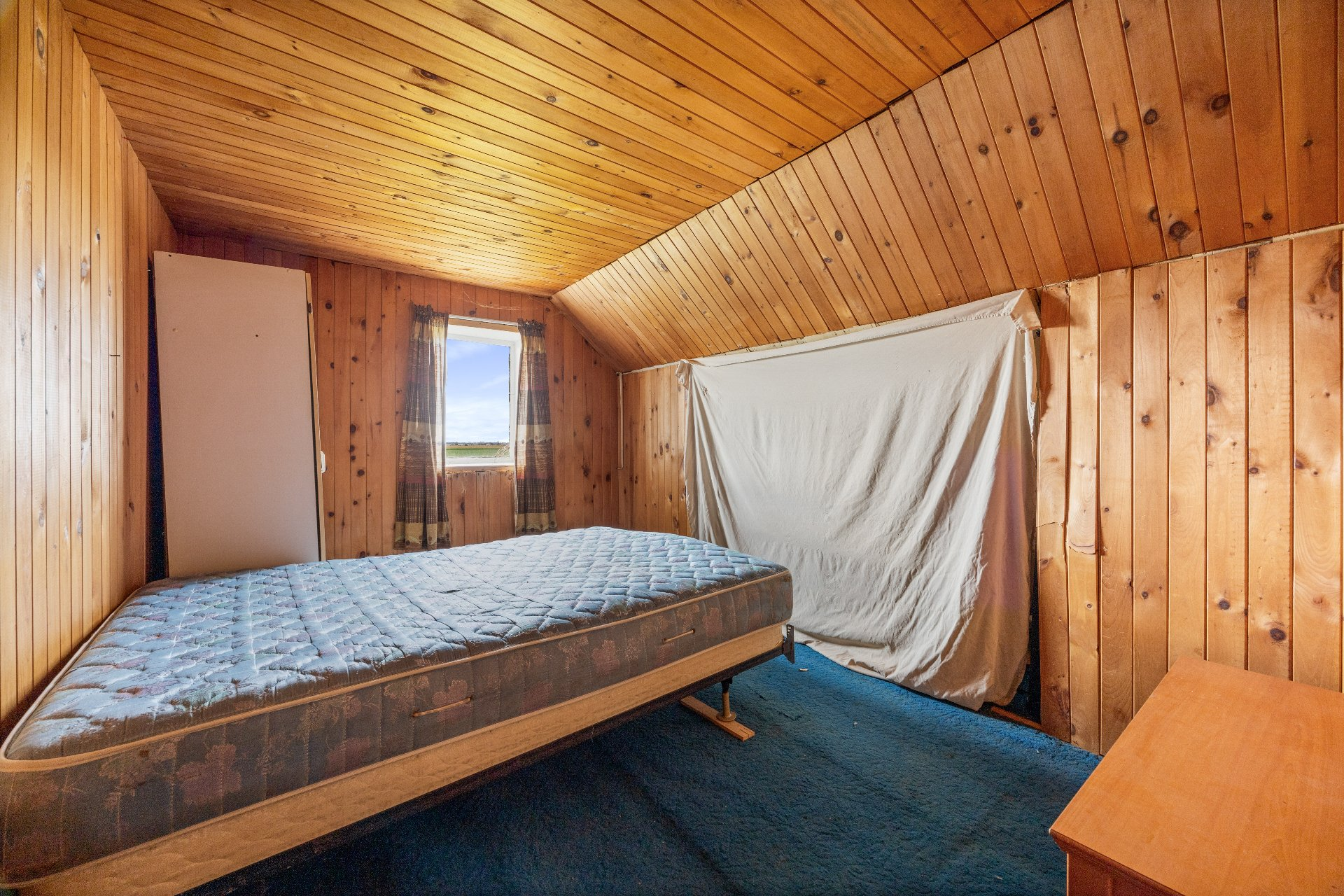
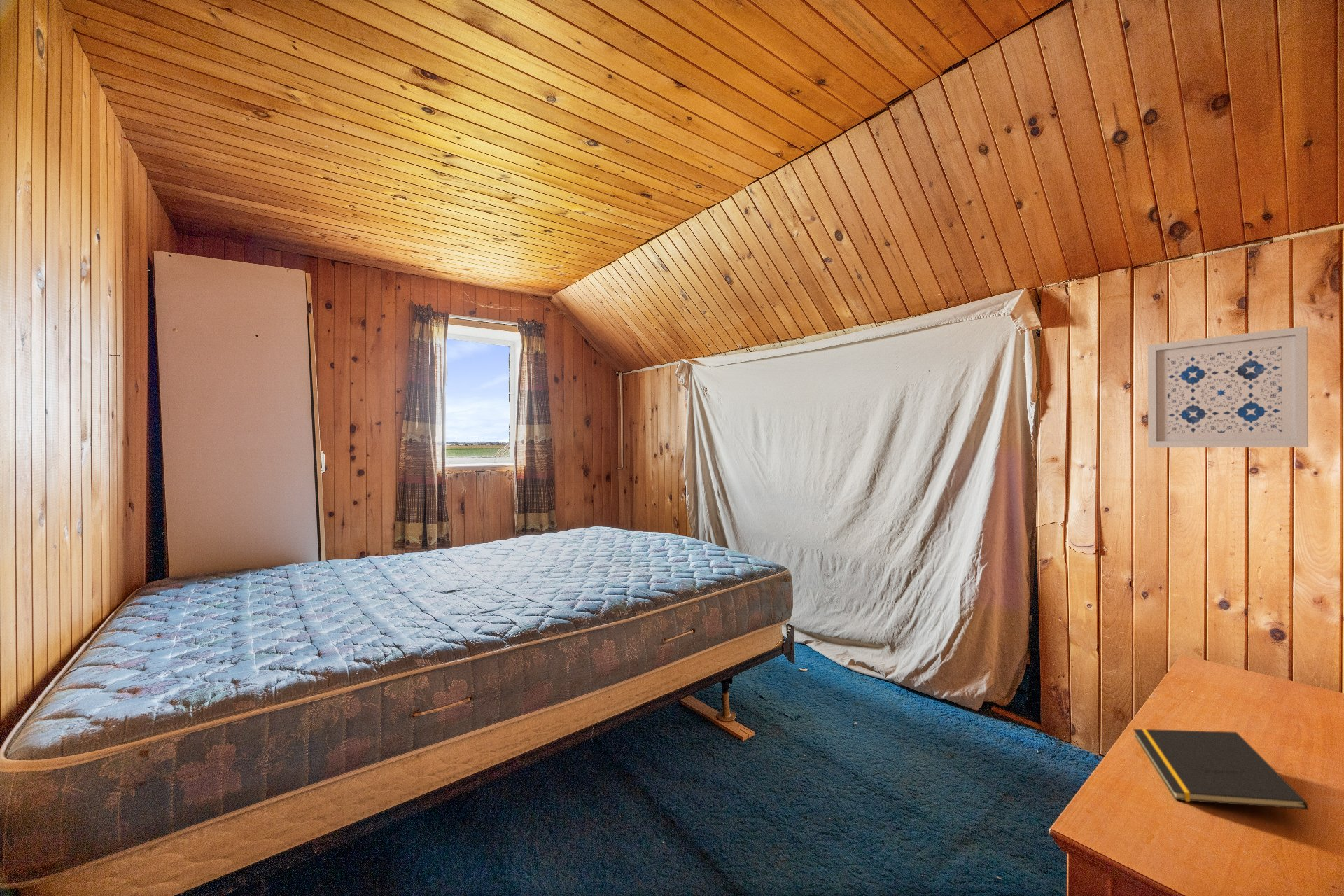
+ notepad [1133,728,1309,811]
+ wall art [1147,325,1309,448]
